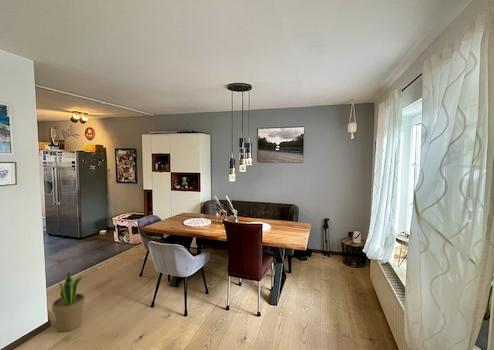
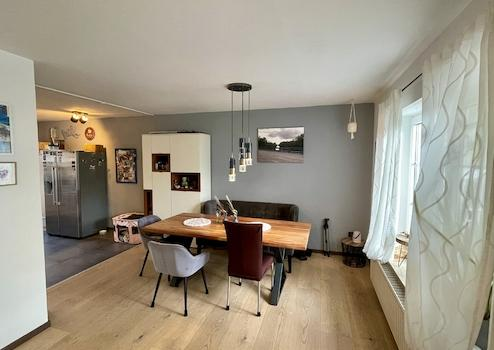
- potted plant [51,270,89,333]
